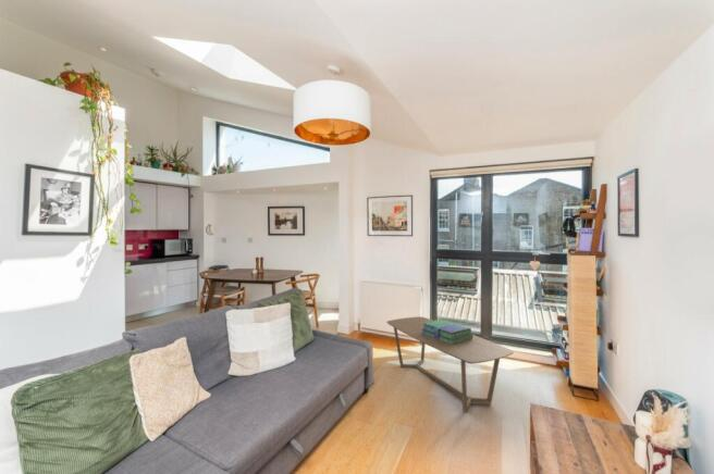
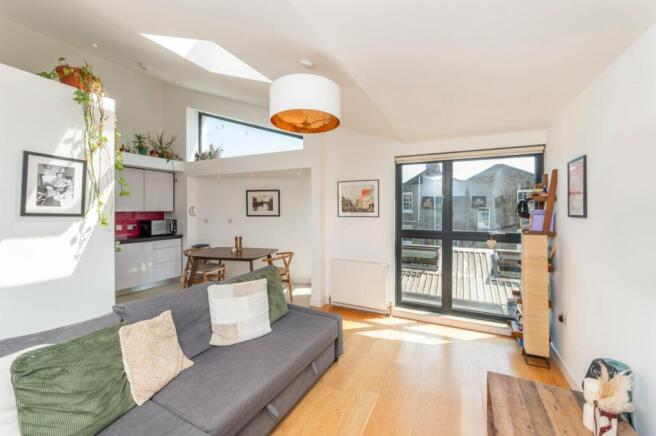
- stack of books [421,319,473,345]
- coffee table [385,315,515,413]
